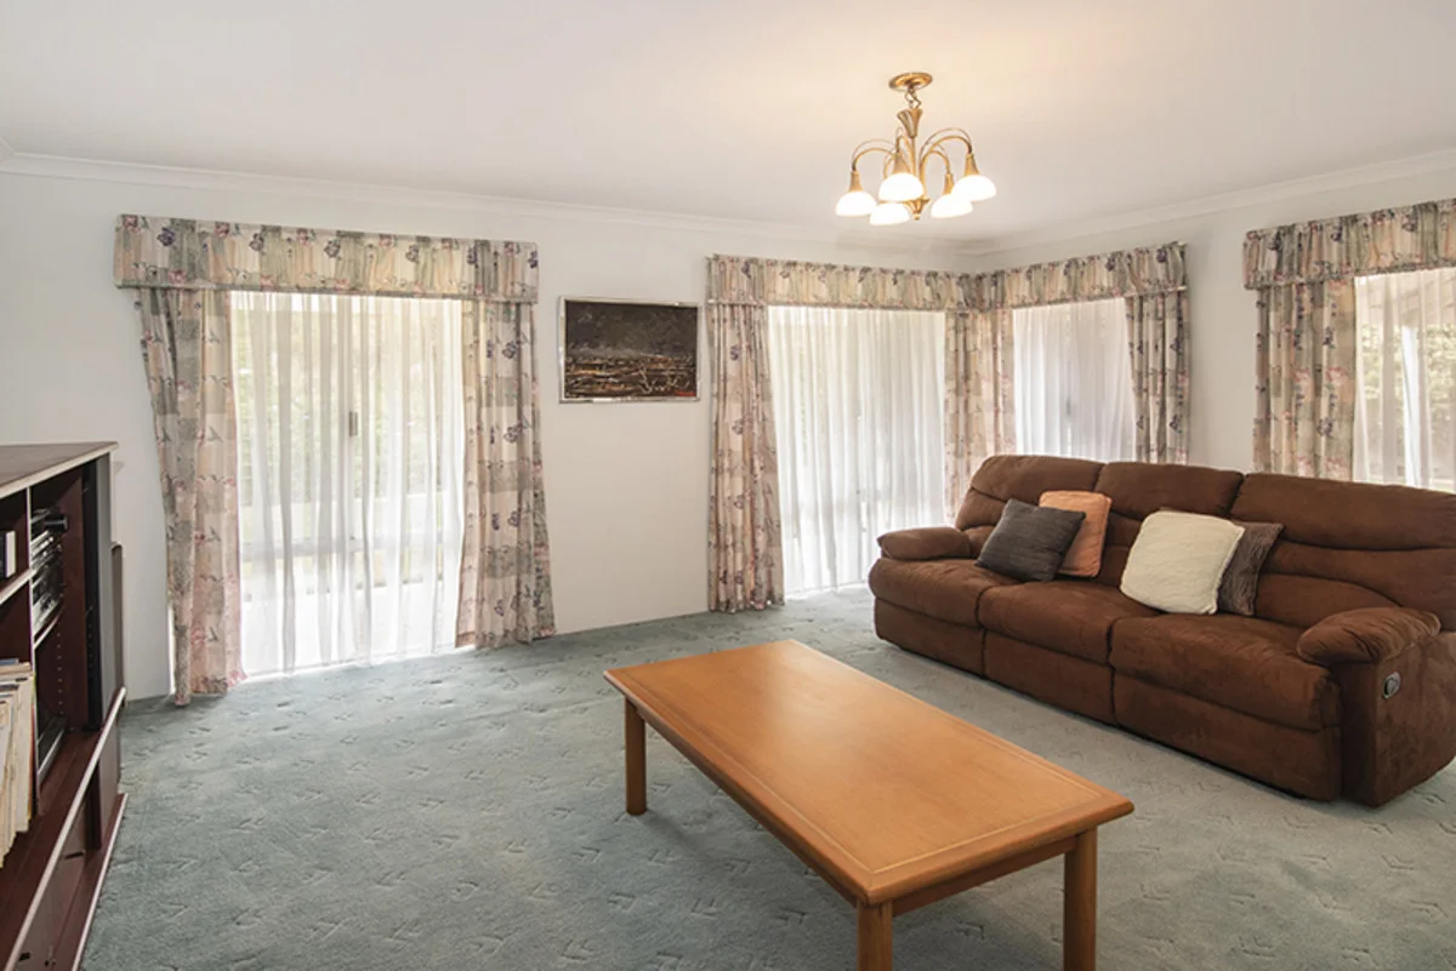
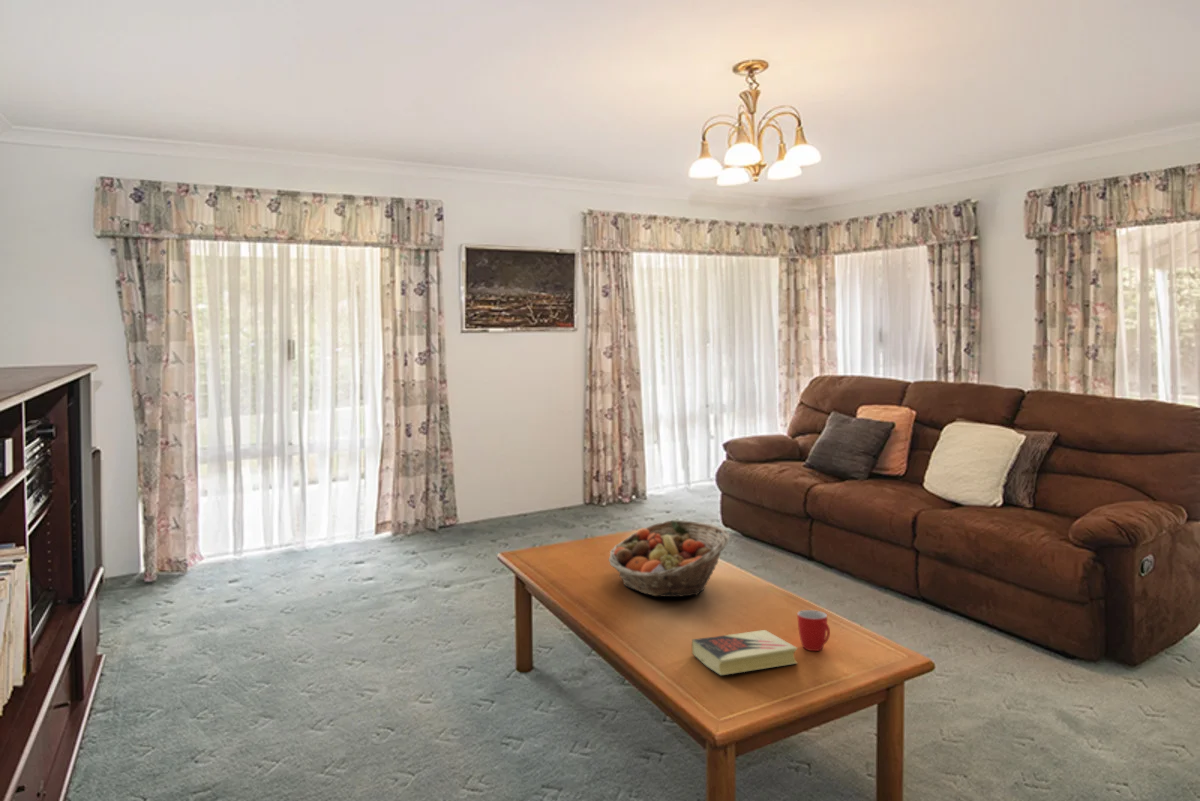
+ mug [796,609,831,652]
+ fruit basket [608,519,730,598]
+ book [691,629,798,676]
